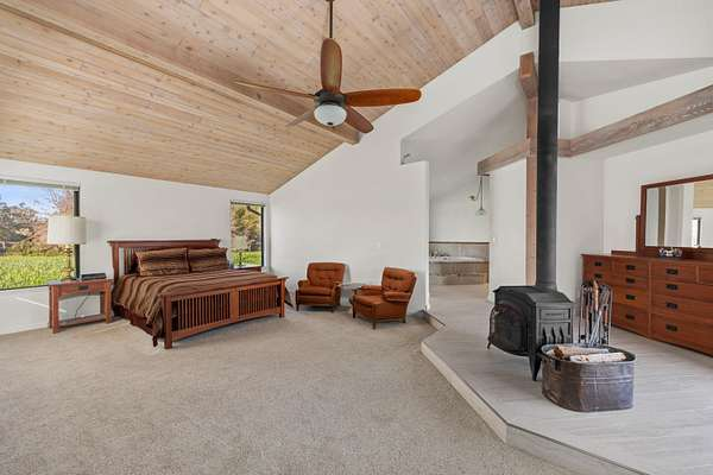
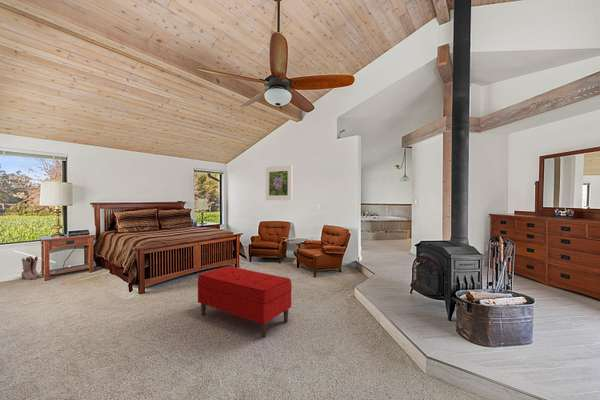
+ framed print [264,164,293,201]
+ boots [21,255,44,281]
+ bench [197,265,293,339]
